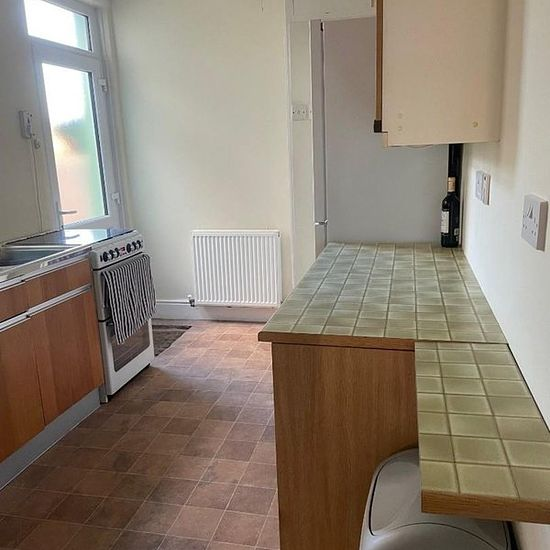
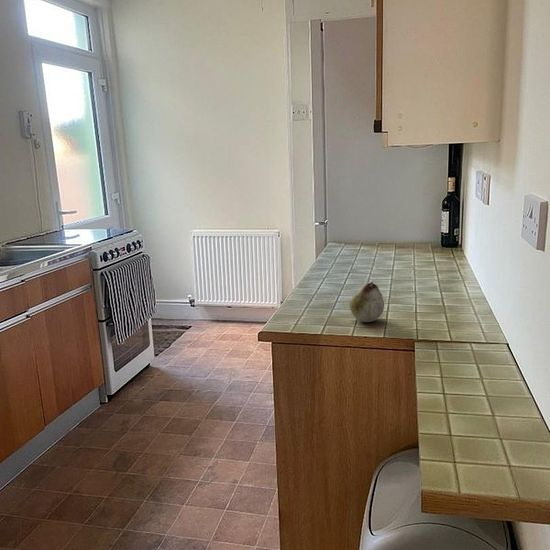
+ fruit [348,281,385,323]
